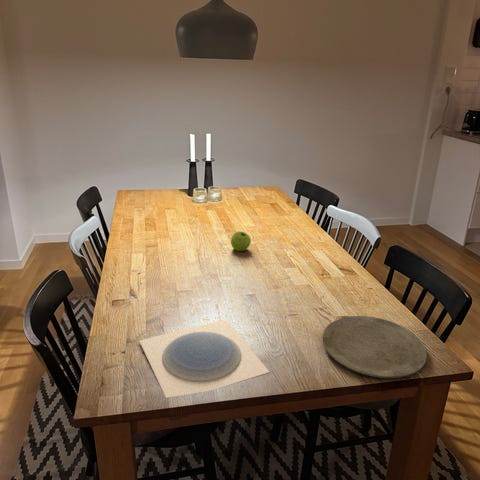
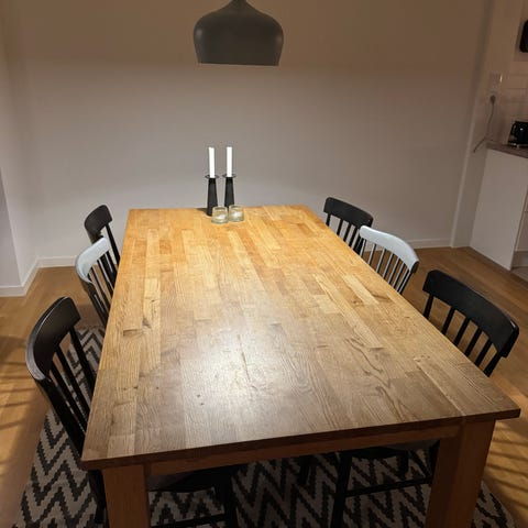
- plate [322,315,428,379]
- plate [139,318,270,399]
- fruit [230,230,252,252]
